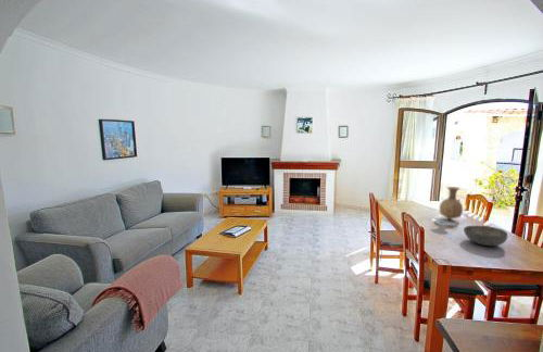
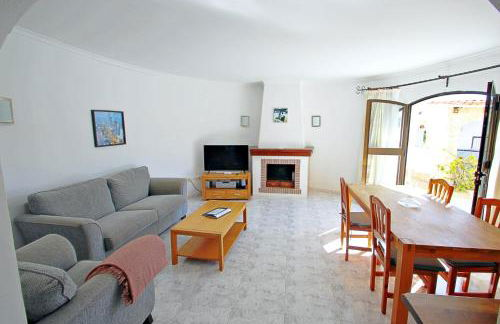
- bowl [463,225,509,247]
- vase [439,186,464,221]
